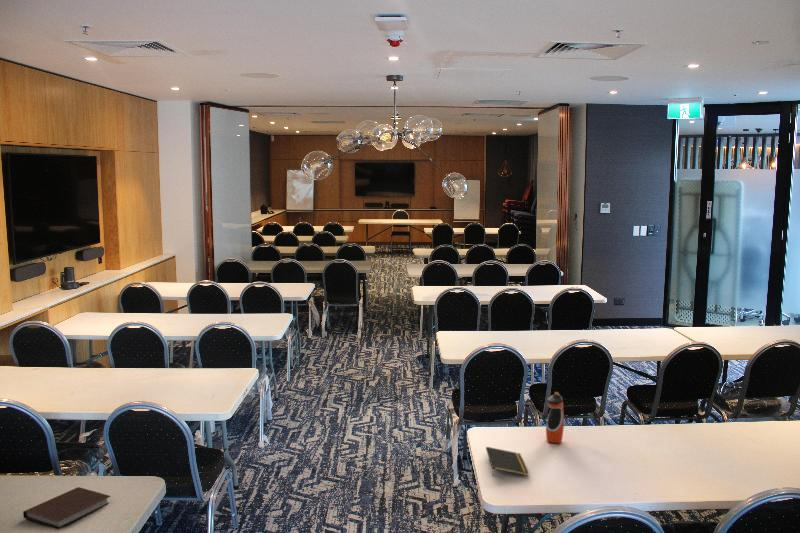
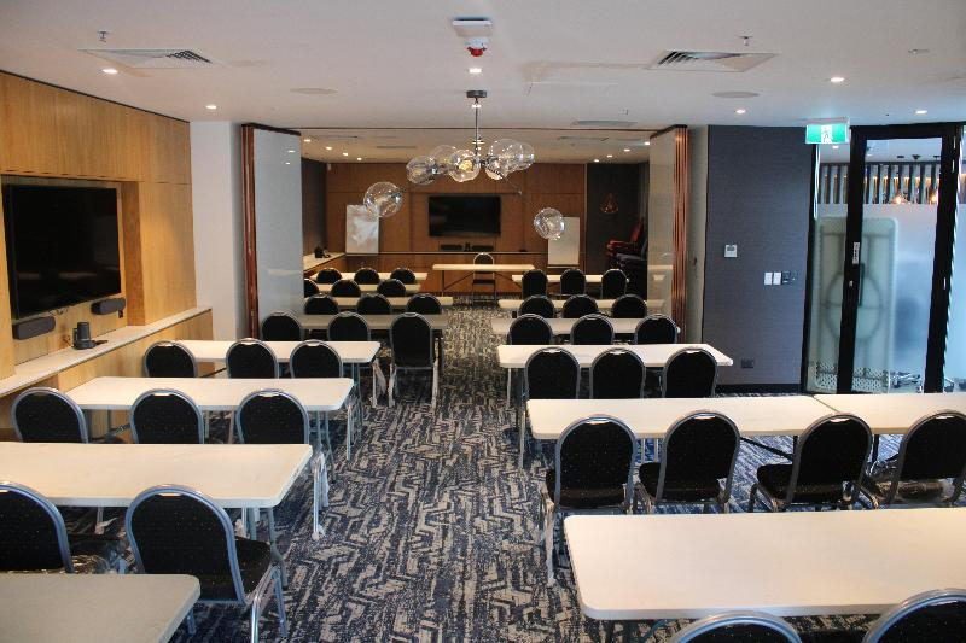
- notepad [485,446,530,477]
- notebook [22,486,112,530]
- water bottle [545,391,565,444]
